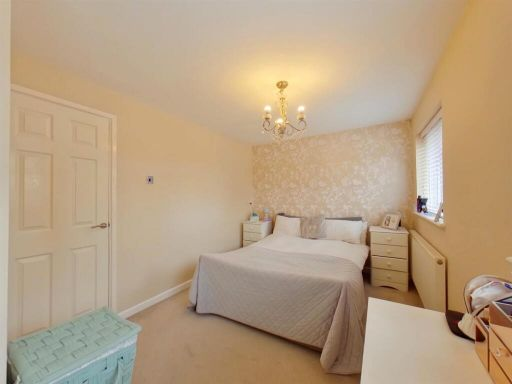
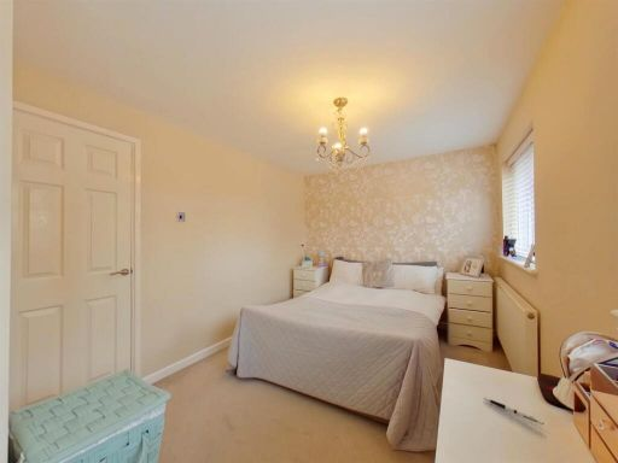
+ pen [483,397,546,426]
